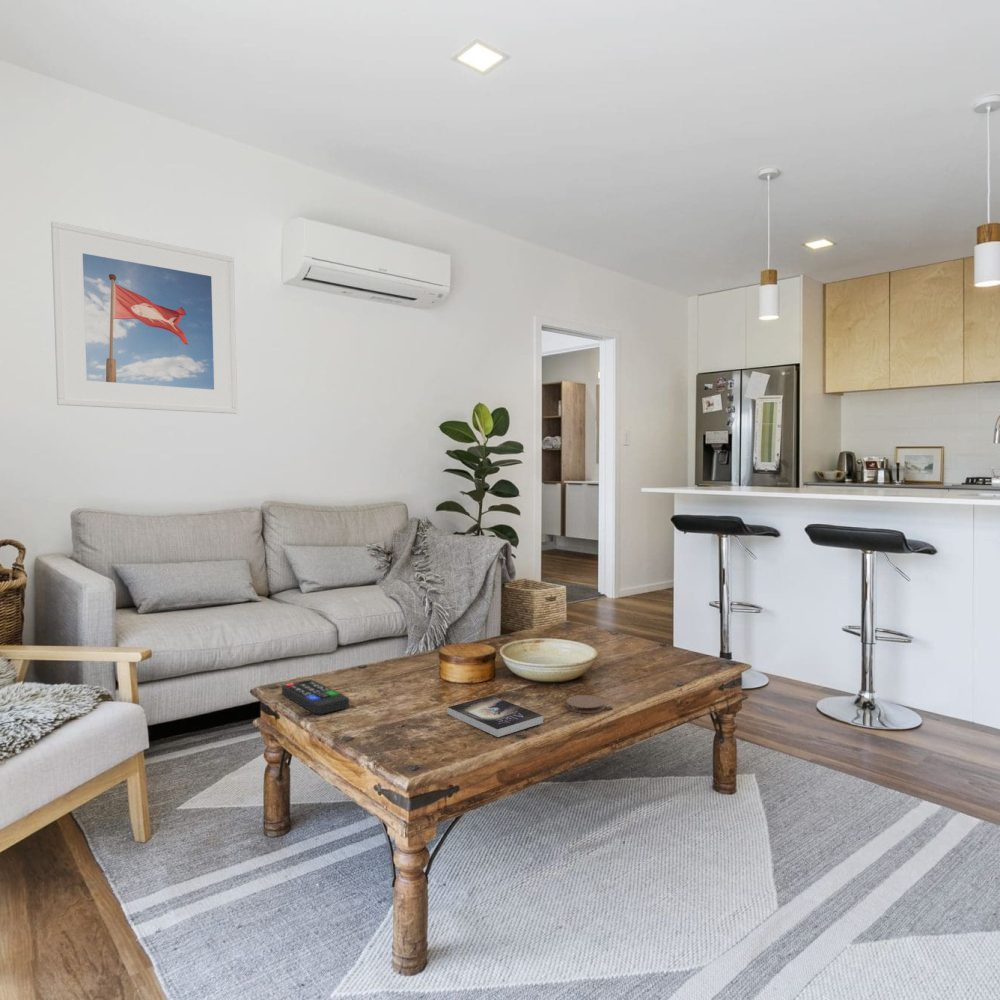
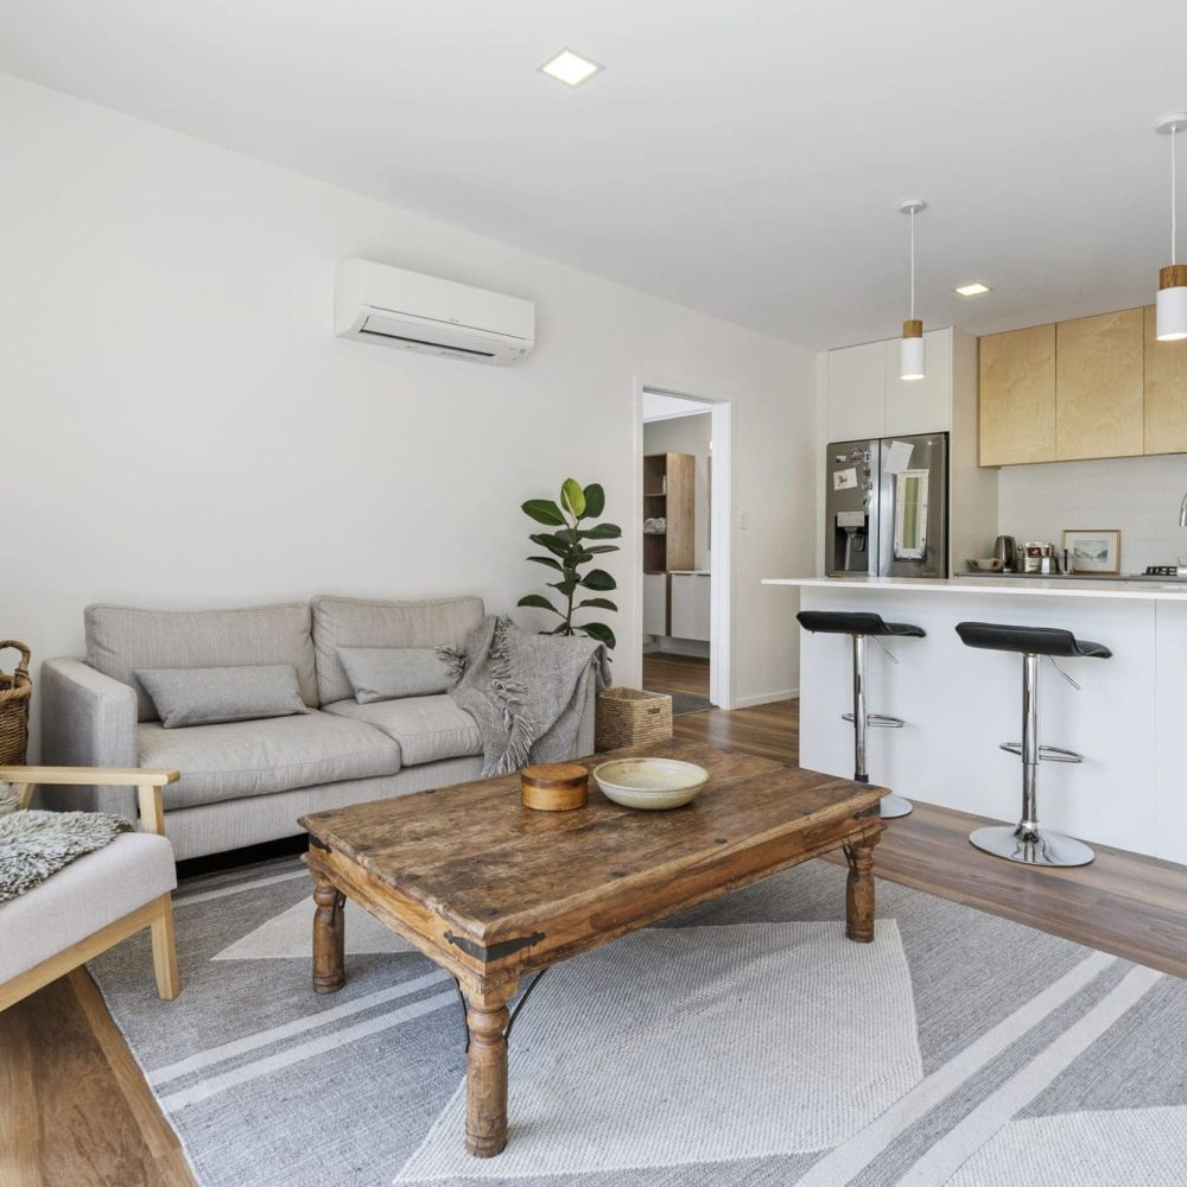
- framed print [50,220,239,415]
- remote control [281,679,350,715]
- book [446,695,544,738]
- coaster [565,694,606,714]
